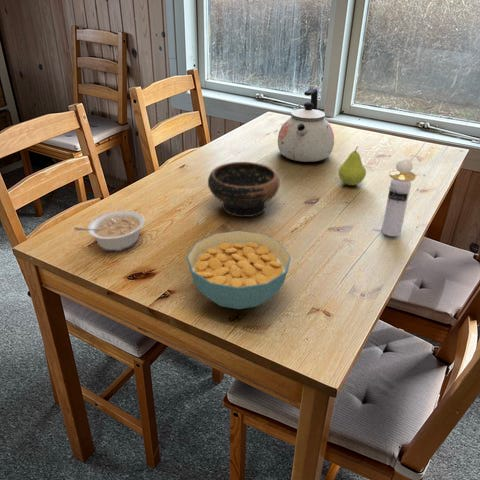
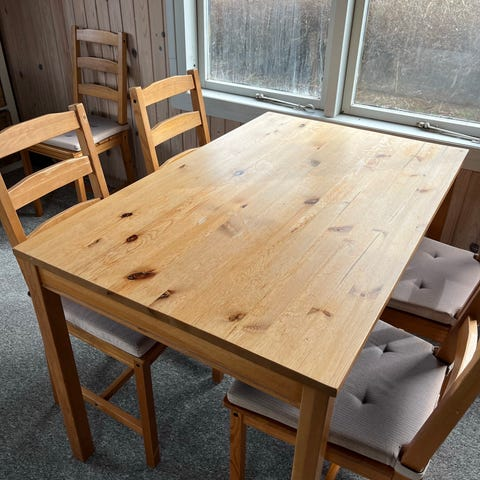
- bowl [207,161,281,218]
- perfume bottle [381,157,417,237]
- fruit [337,145,367,186]
- legume [73,209,146,252]
- cereal bowl [186,230,292,310]
- kettle [277,87,335,163]
